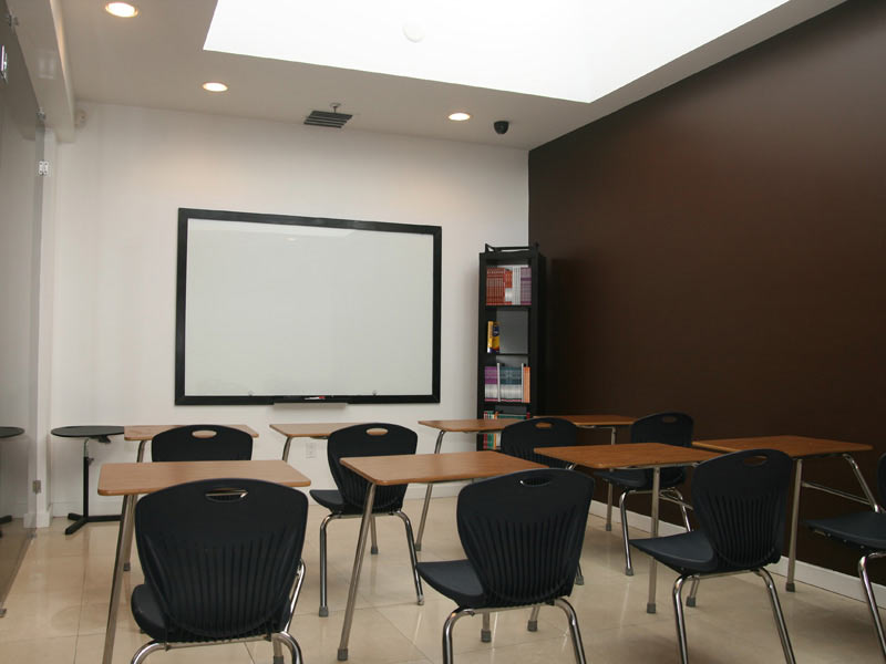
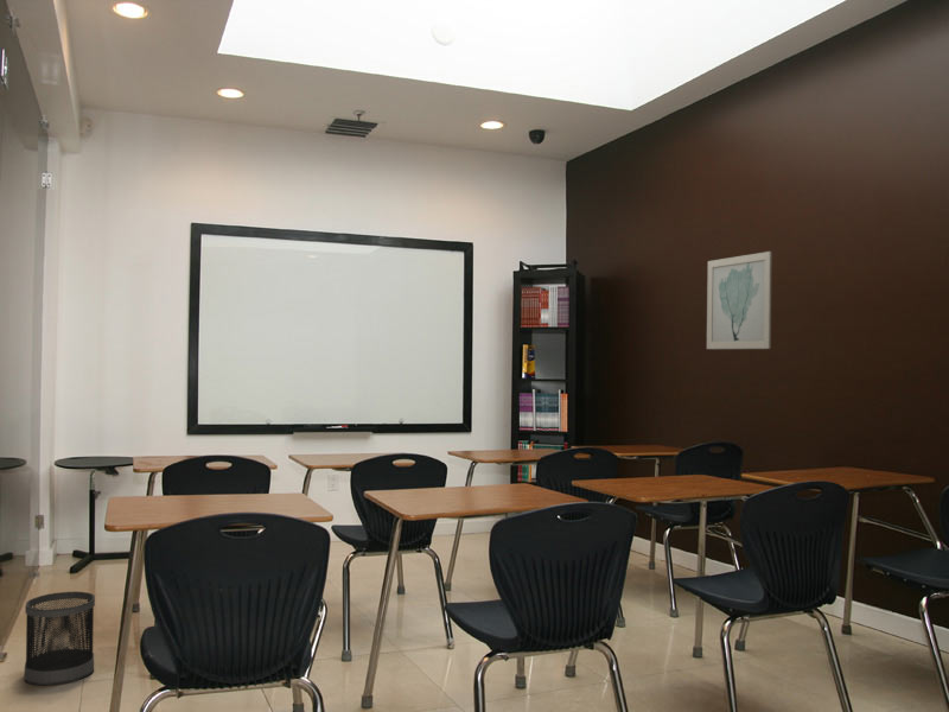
+ wall art [706,250,773,350]
+ wastebasket [24,590,96,687]
